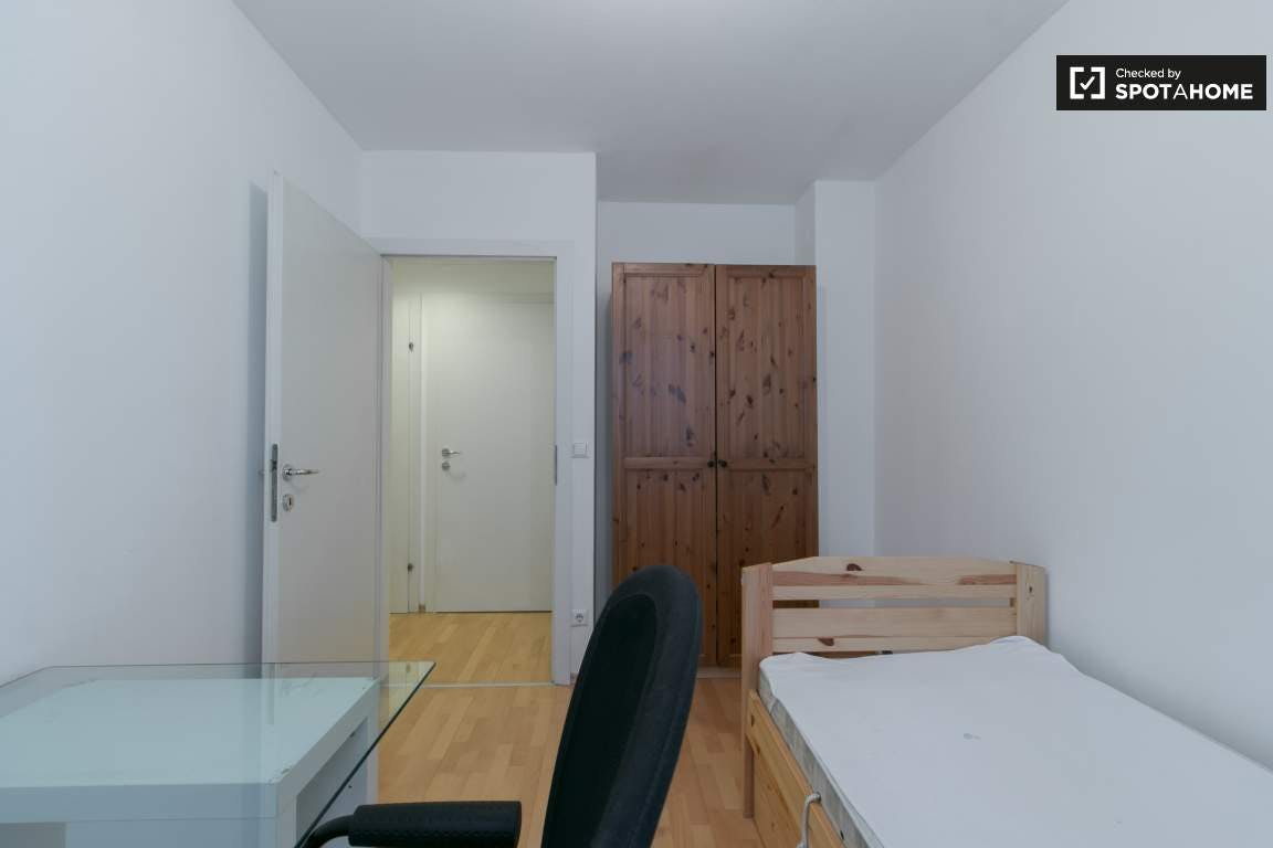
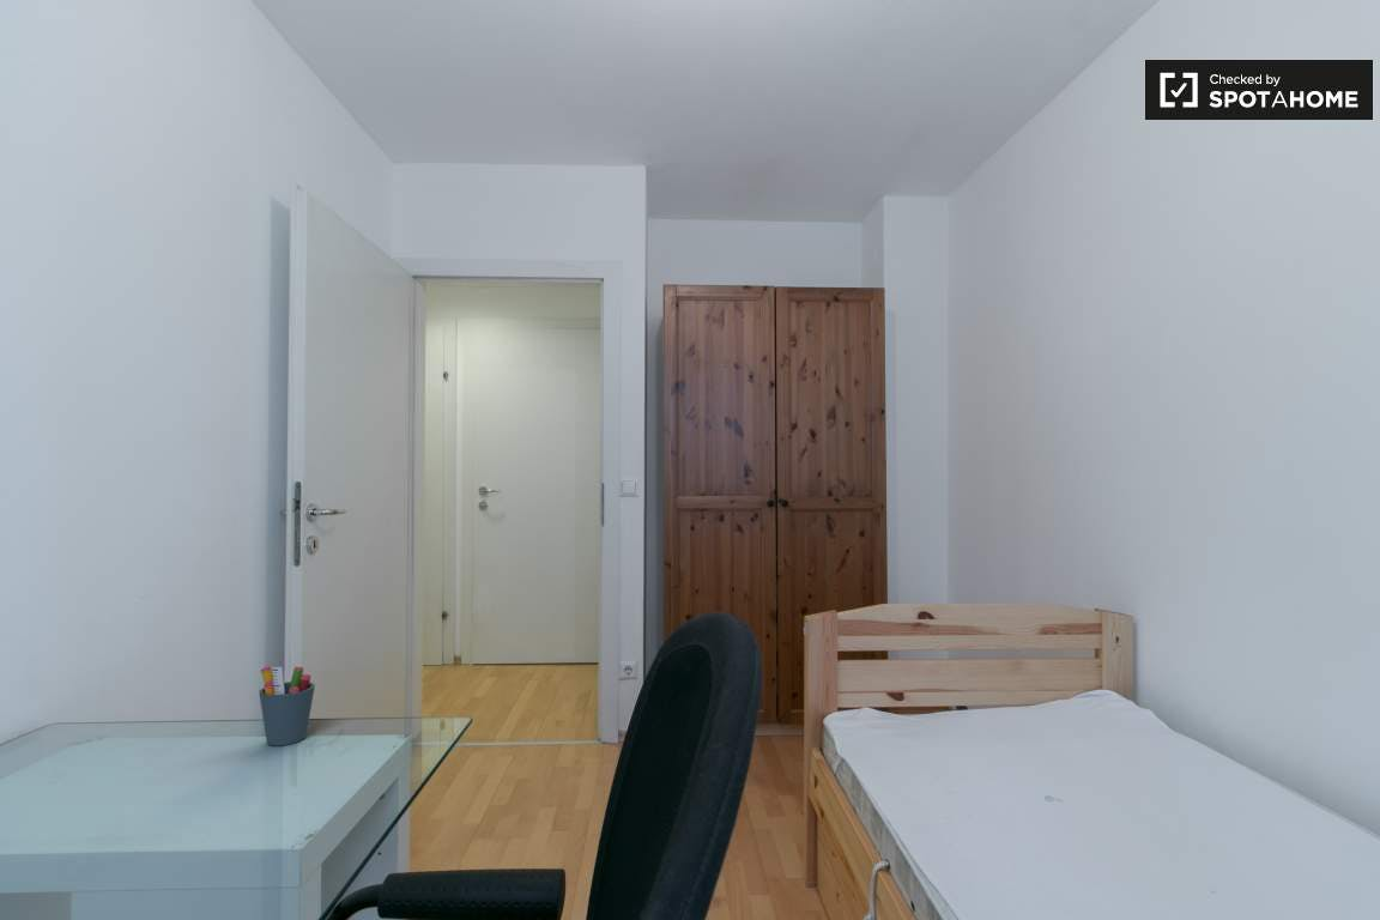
+ pen holder [258,666,316,746]
